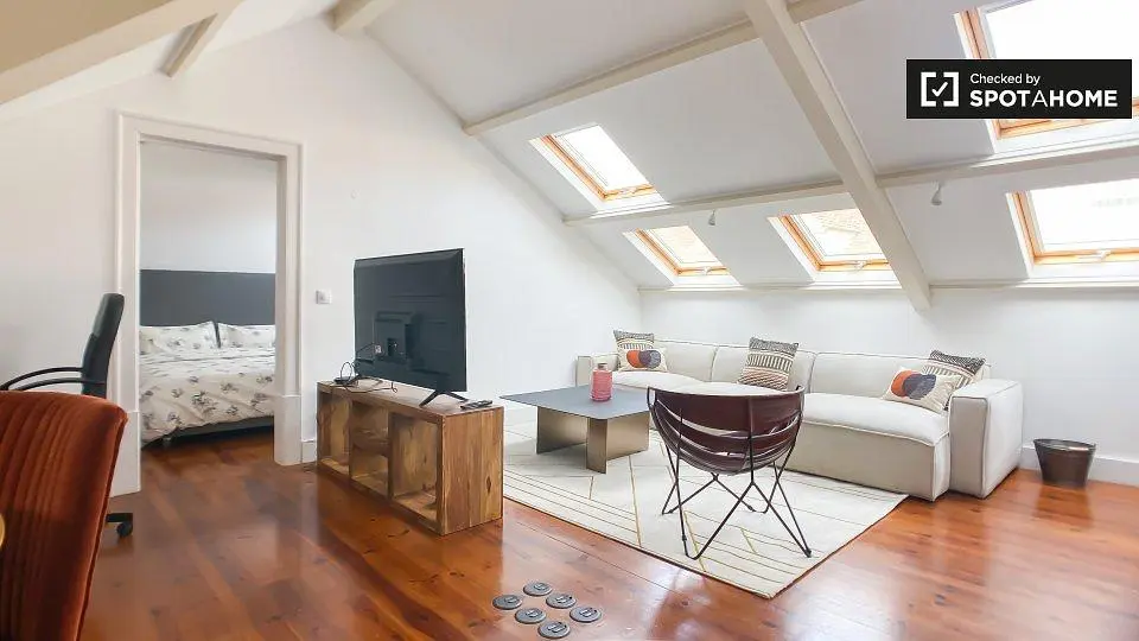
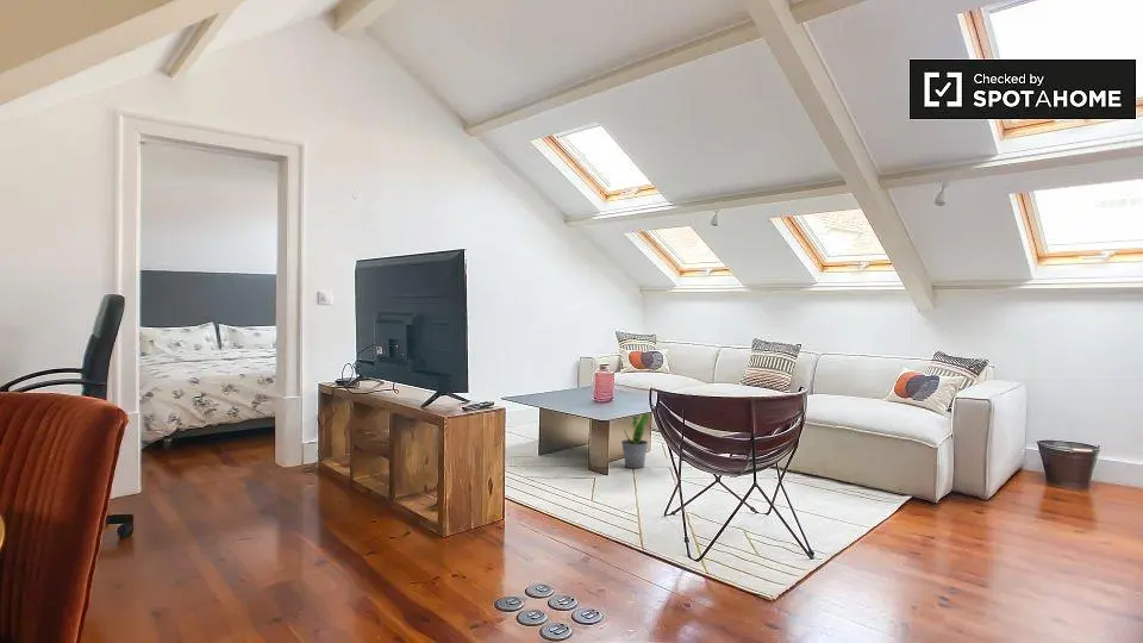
+ potted plant [620,407,650,469]
